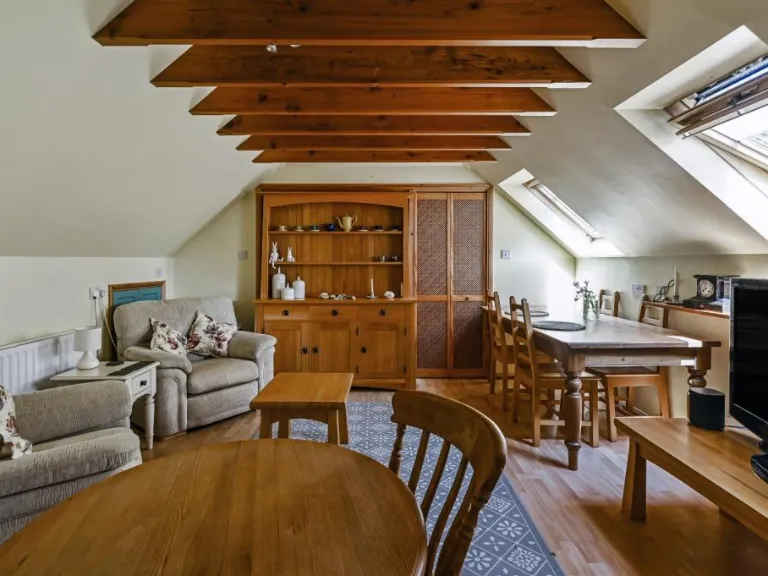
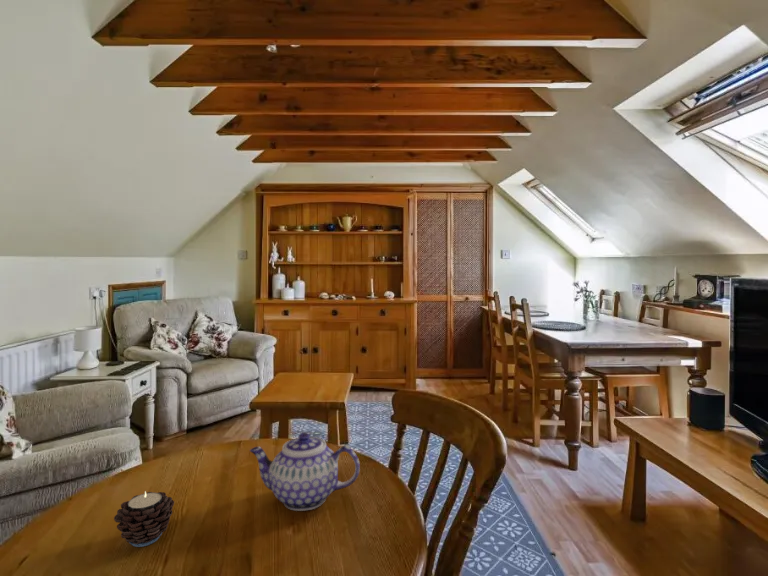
+ teapot [249,432,361,512]
+ candle [113,490,175,548]
